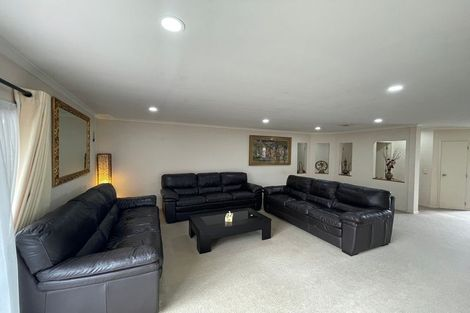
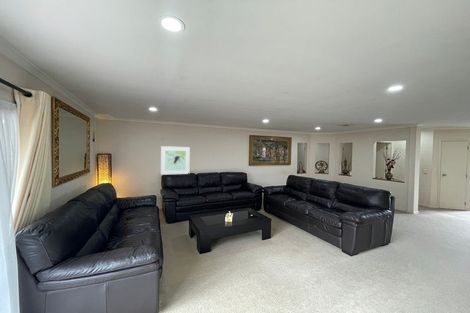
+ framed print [160,145,191,176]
